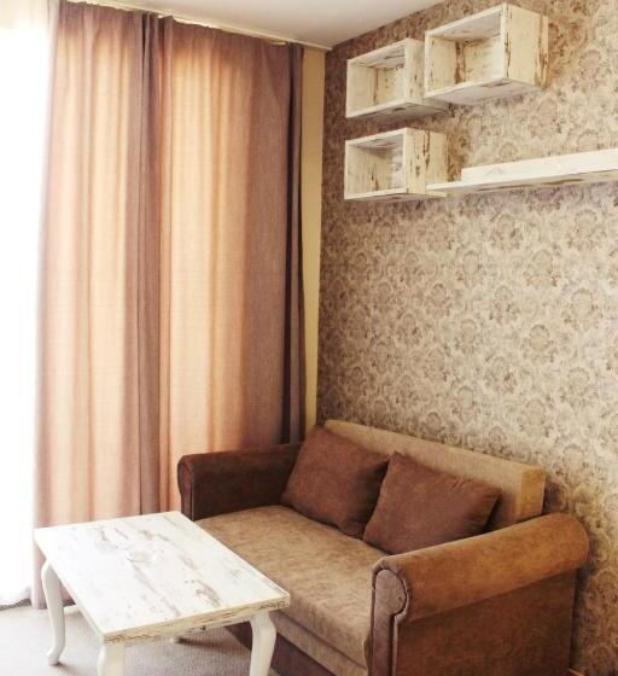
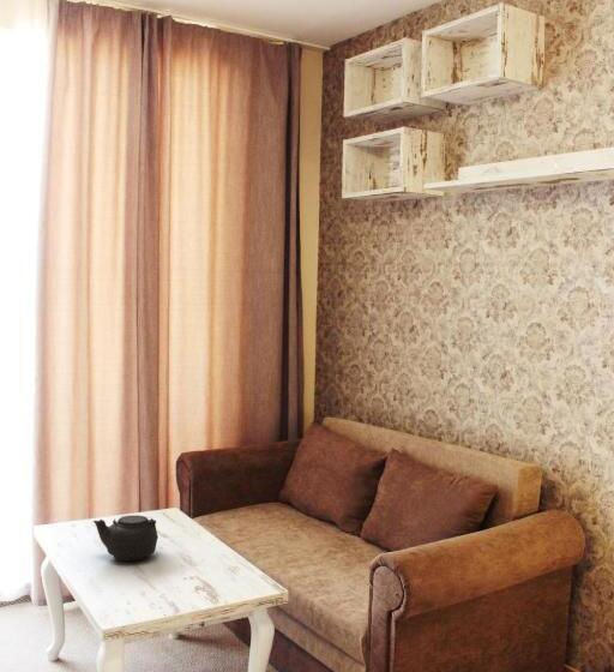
+ teapot [92,514,159,562]
